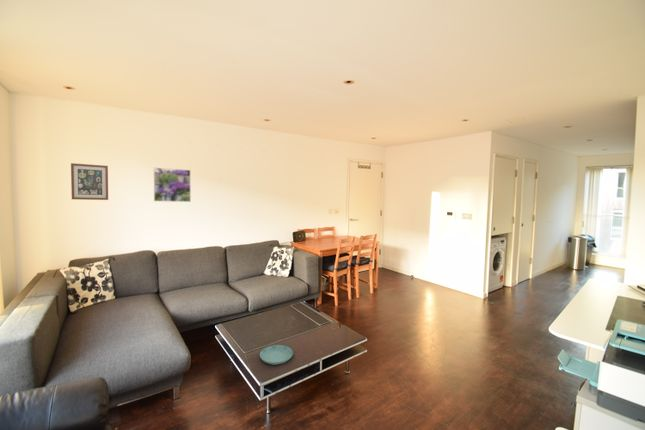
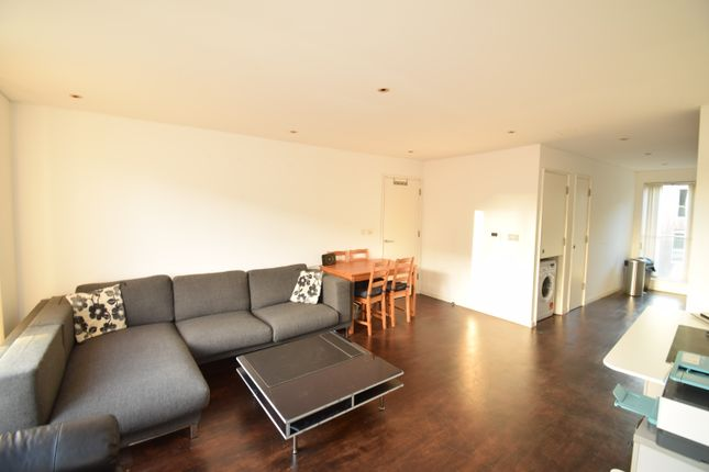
- saucer [259,344,294,366]
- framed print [153,167,192,203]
- wall art [70,162,109,201]
